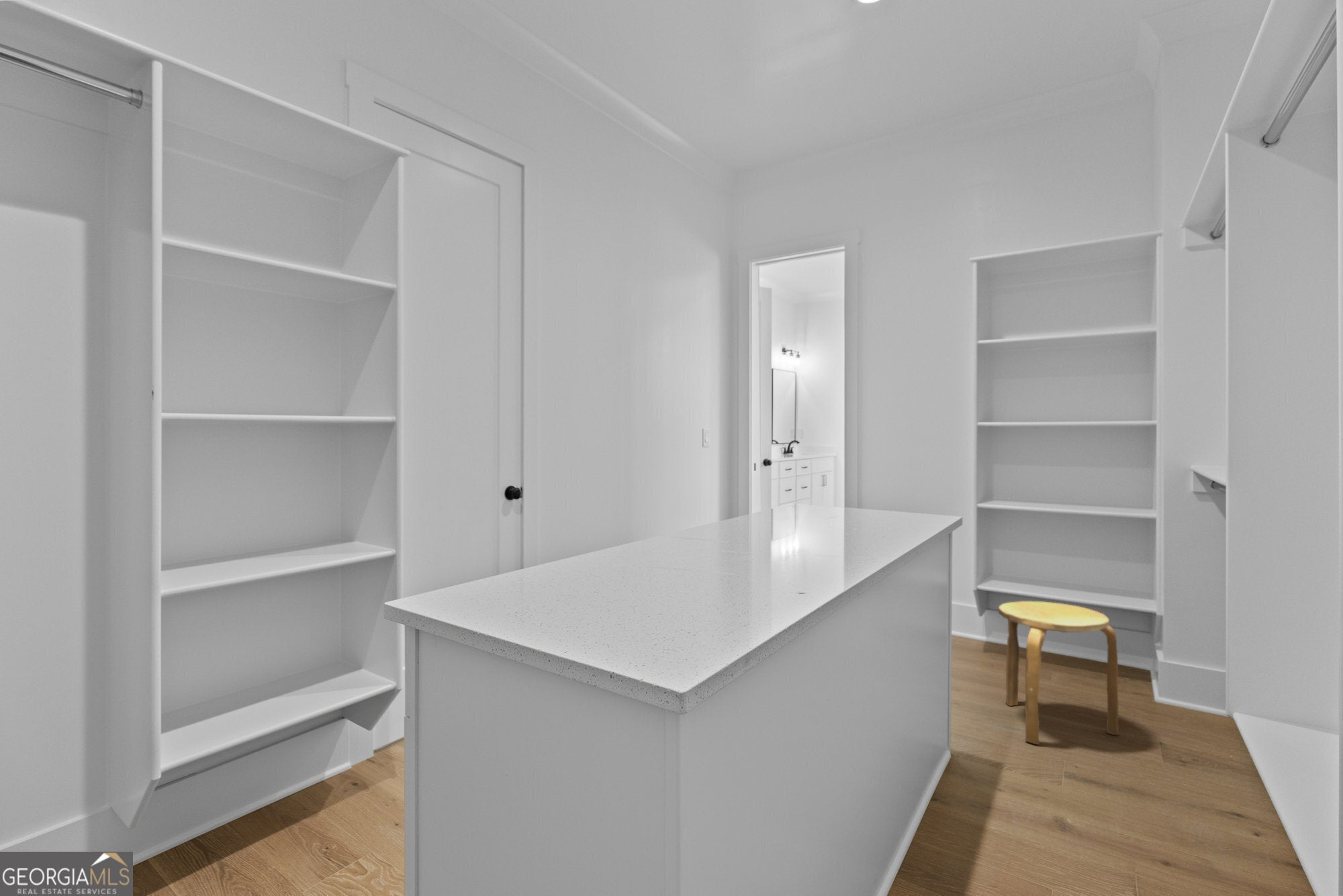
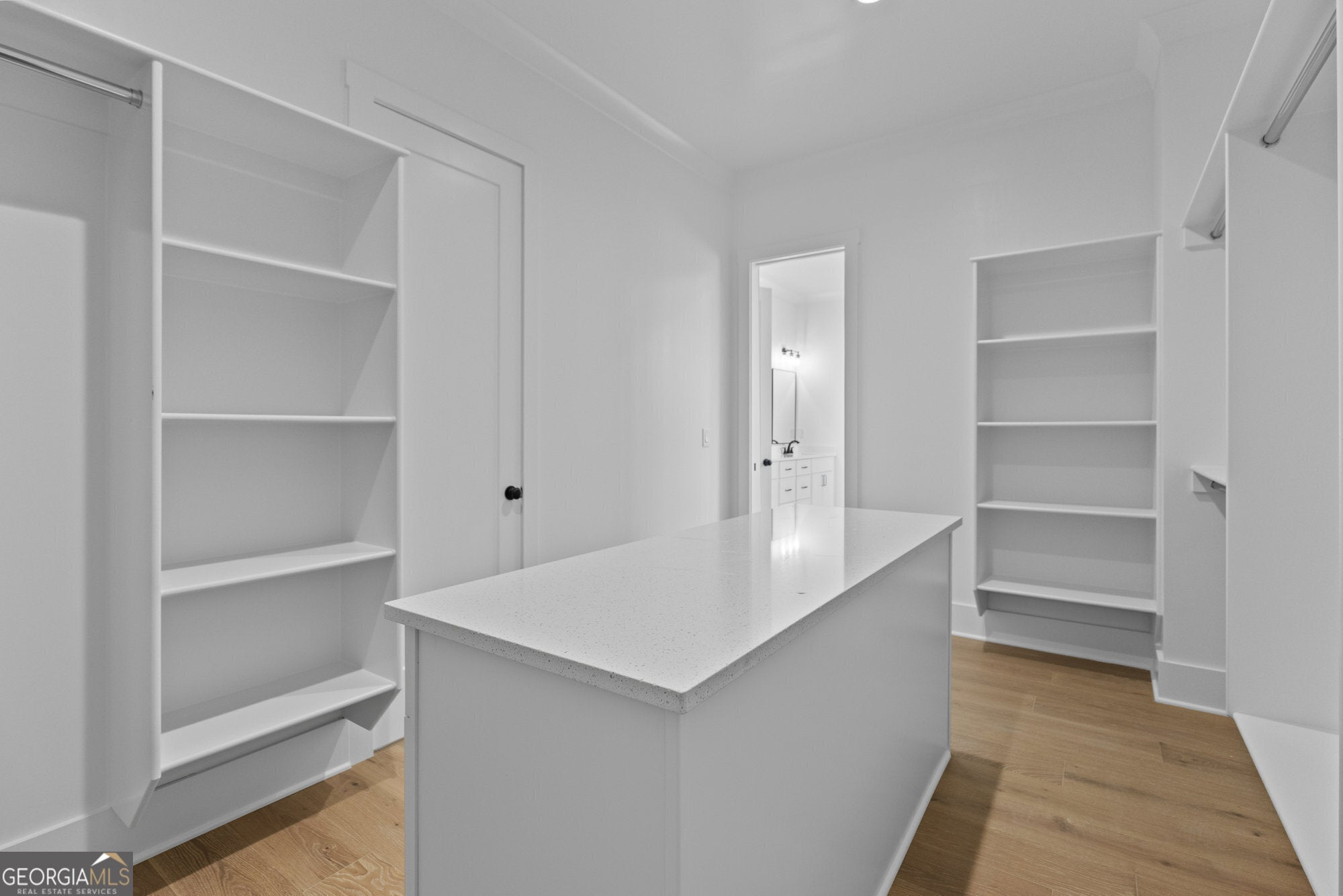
- stool [997,601,1119,745]
